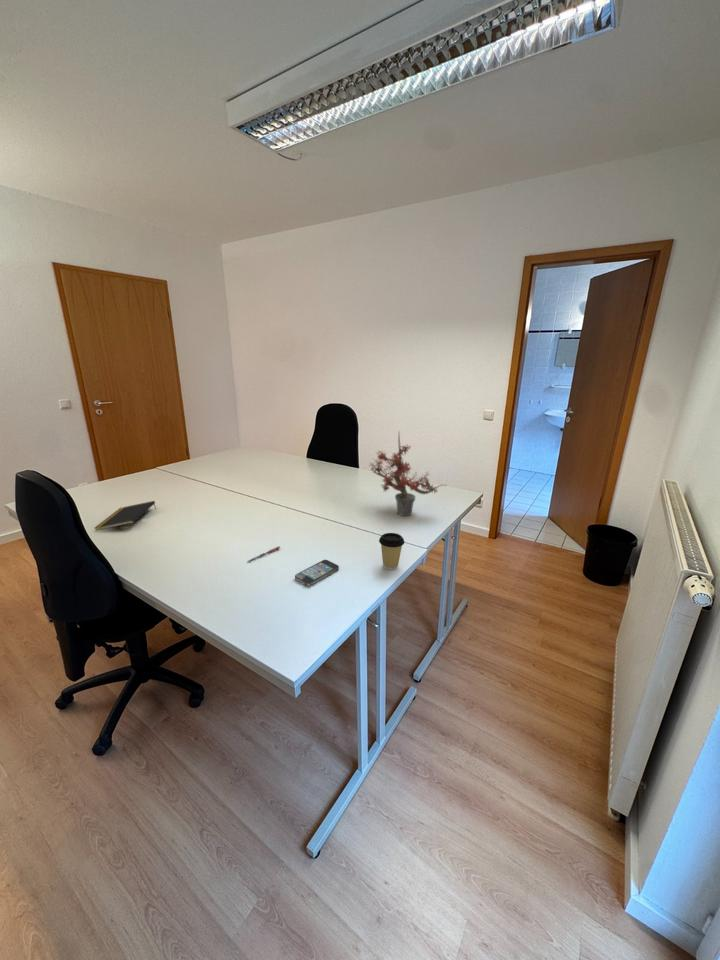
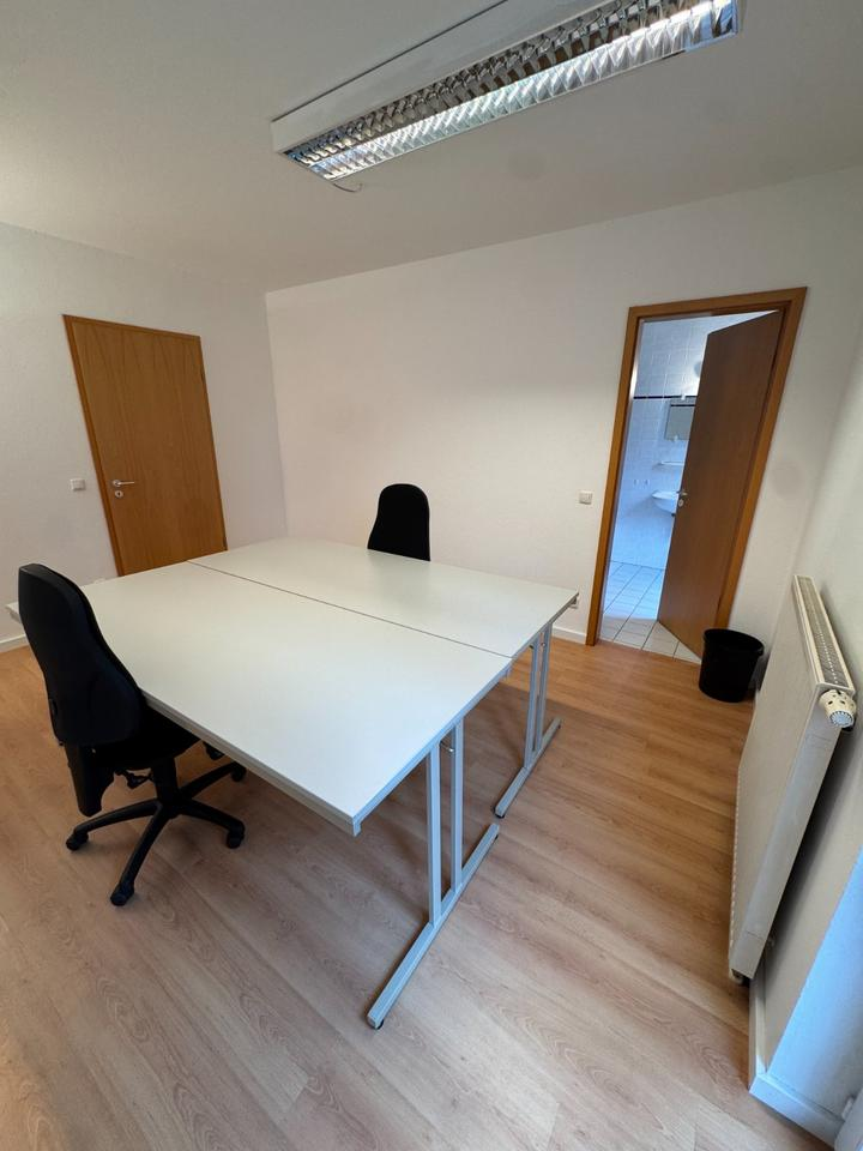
- coffee cup [378,532,405,571]
- pen [247,545,281,563]
- smartphone [294,559,340,587]
- potted plant [367,430,446,517]
- notepad [94,500,157,532]
